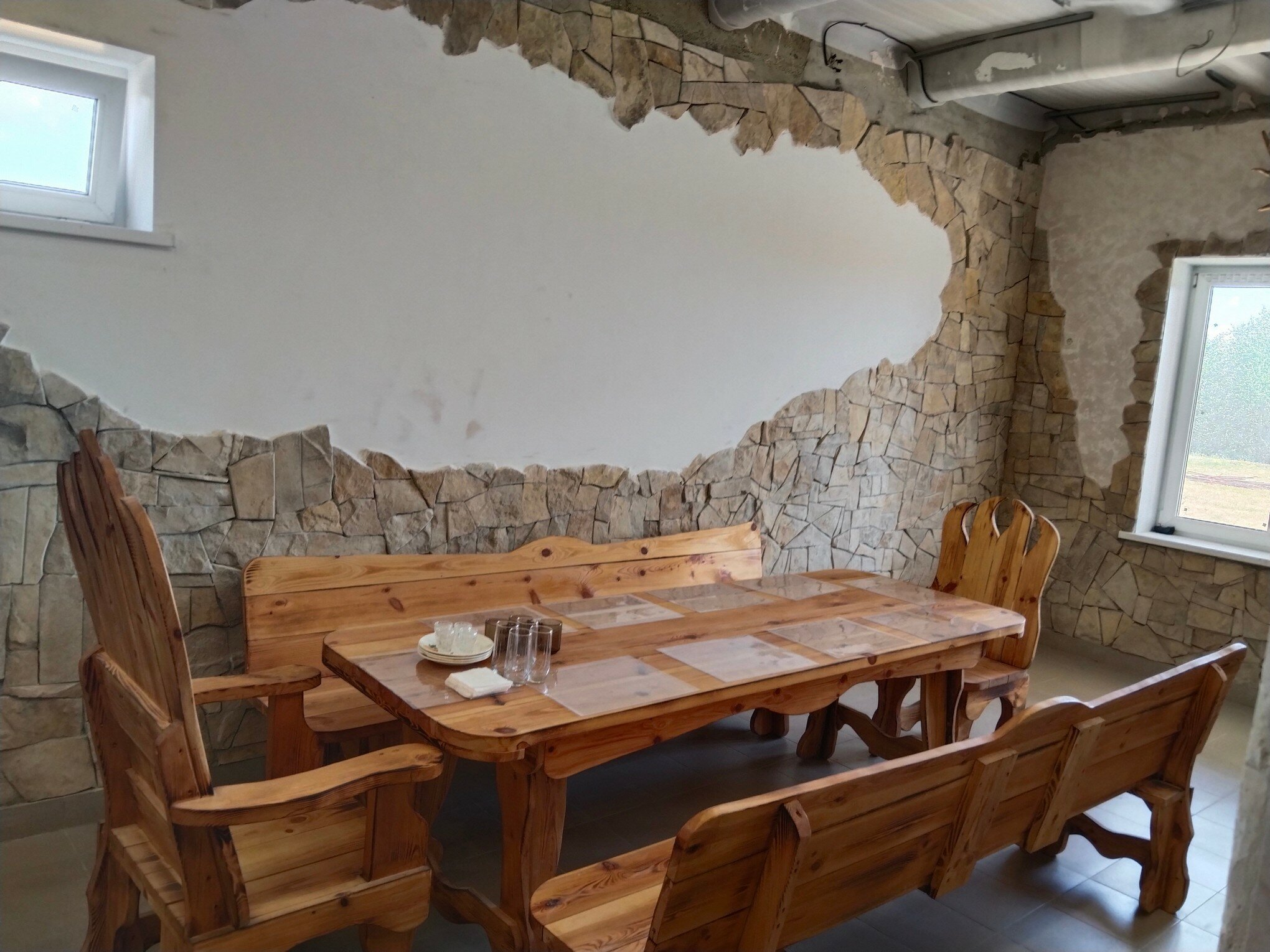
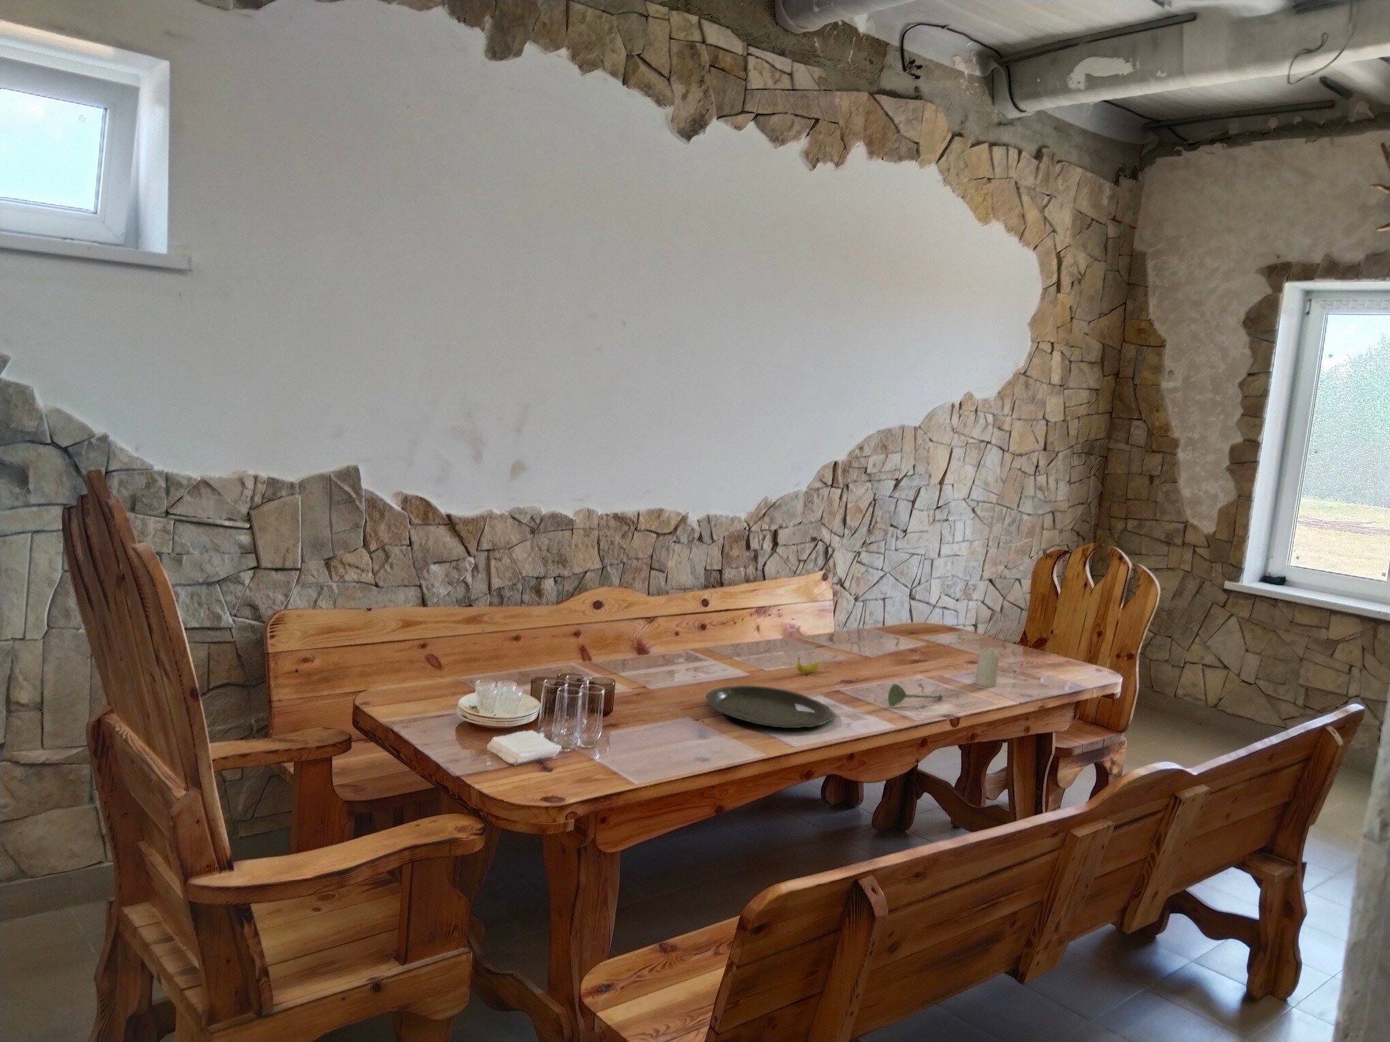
+ candle [975,647,1000,687]
+ plate [705,684,835,729]
+ soupspoon [888,683,943,707]
+ fruit [796,657,821,674]
